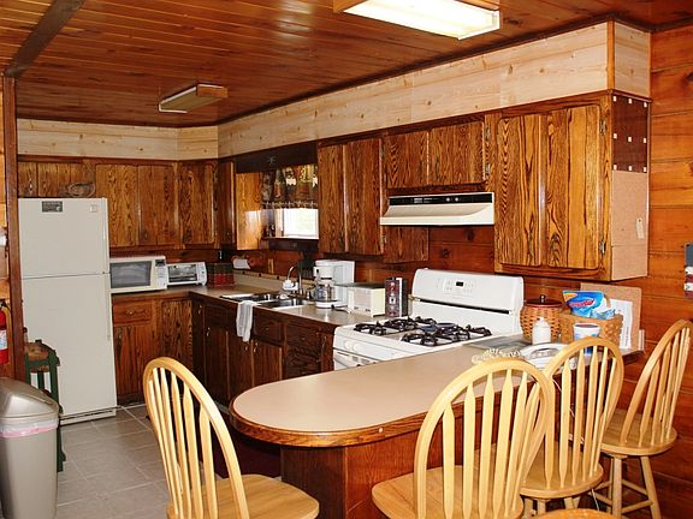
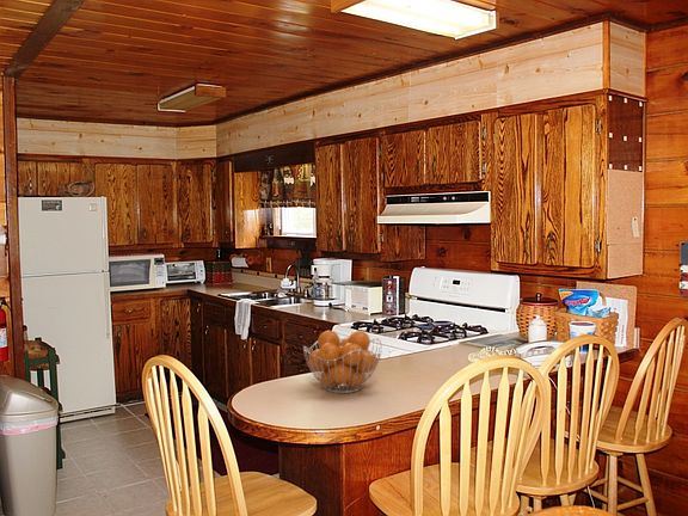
+ fruit basket [302,330,383,394]
